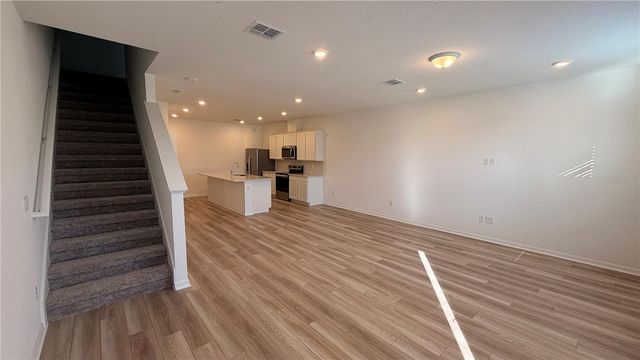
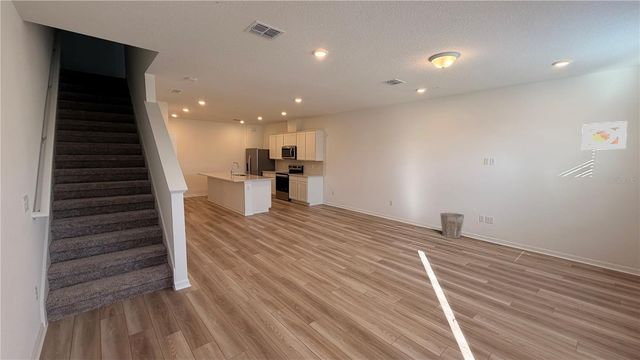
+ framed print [581,120,628,151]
+ waste bin [439,212,465,239]
